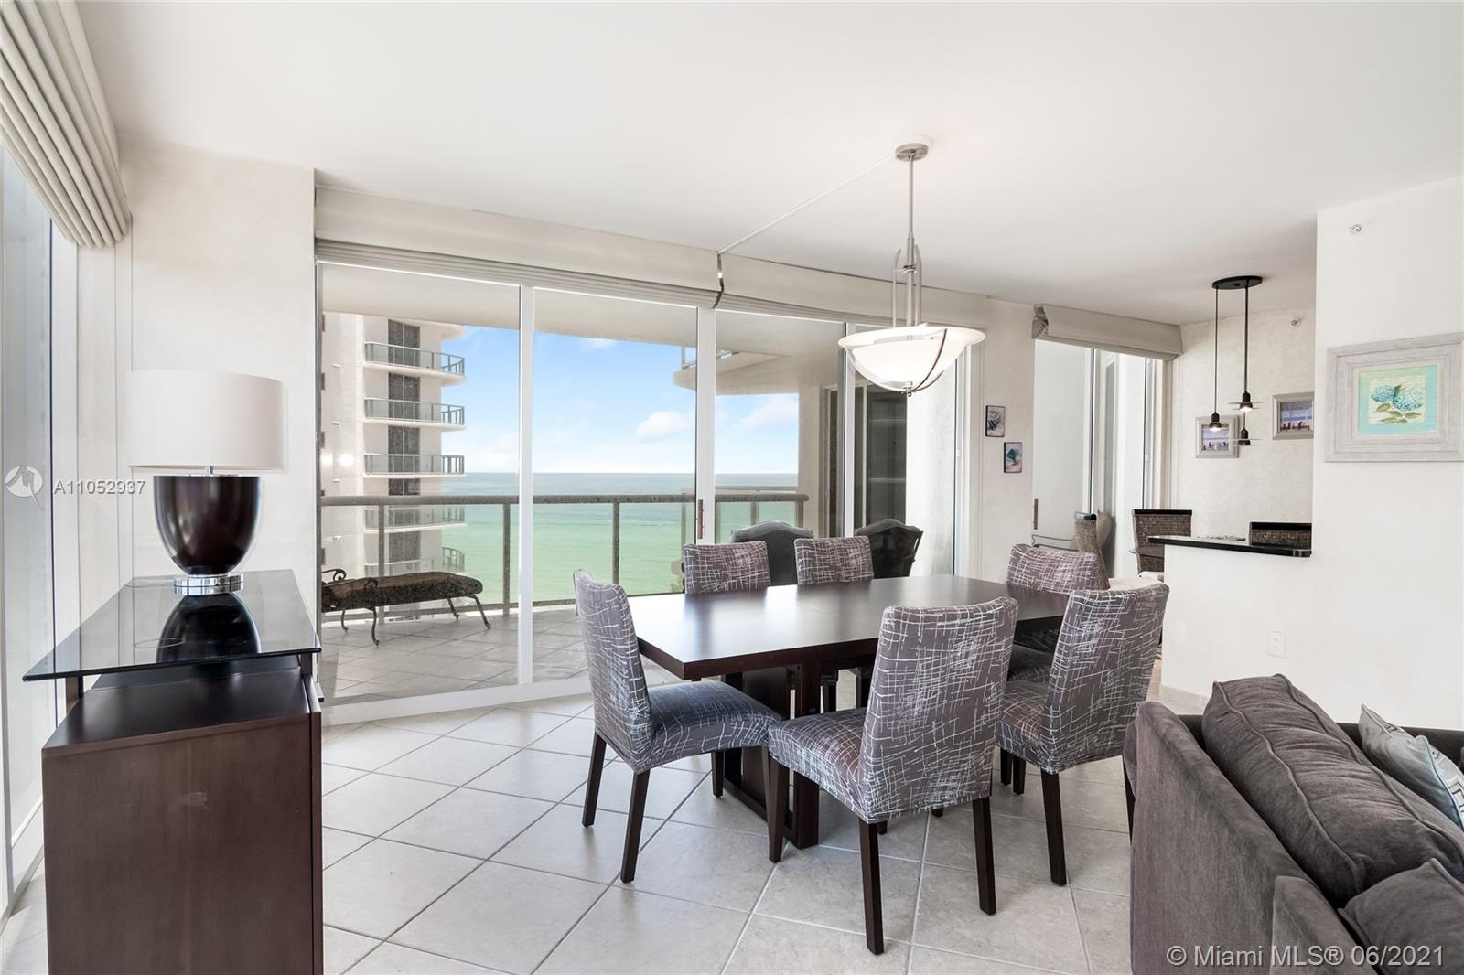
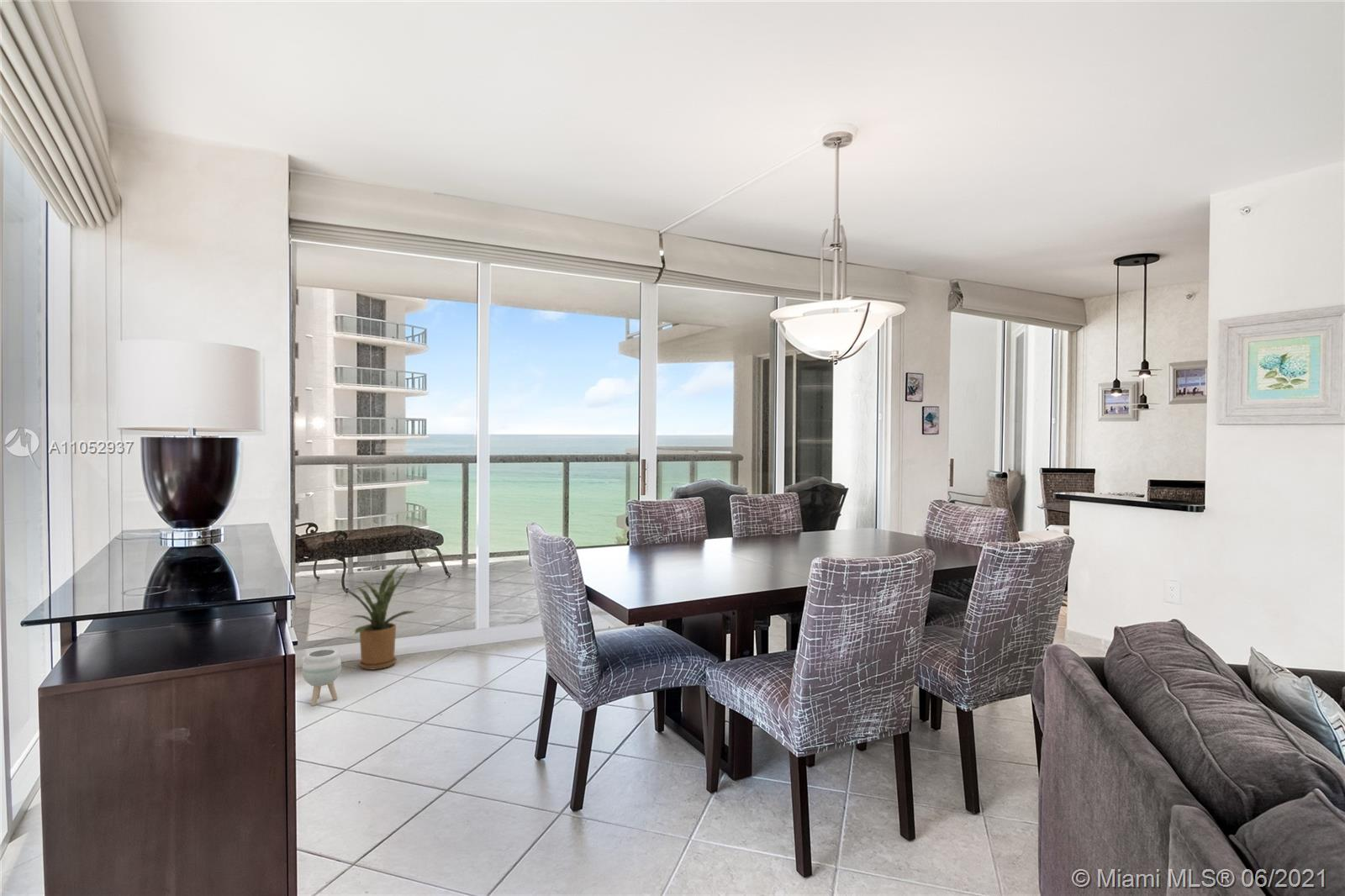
+ house plant [329,563,418,671]
+ planter [301,648,342,707]
